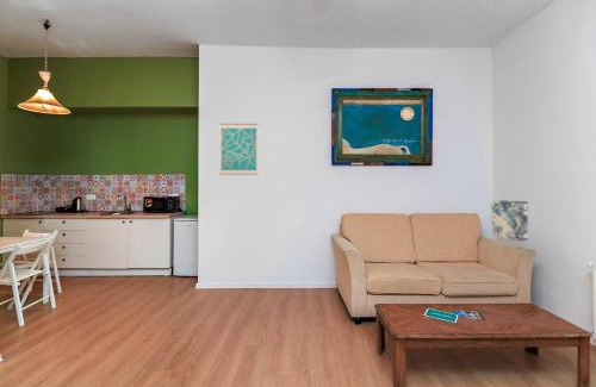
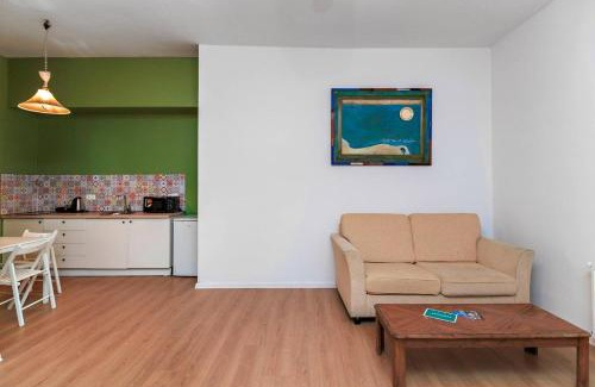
- wall art [218,123,260,176]
- wall art [490,199,529,243]
